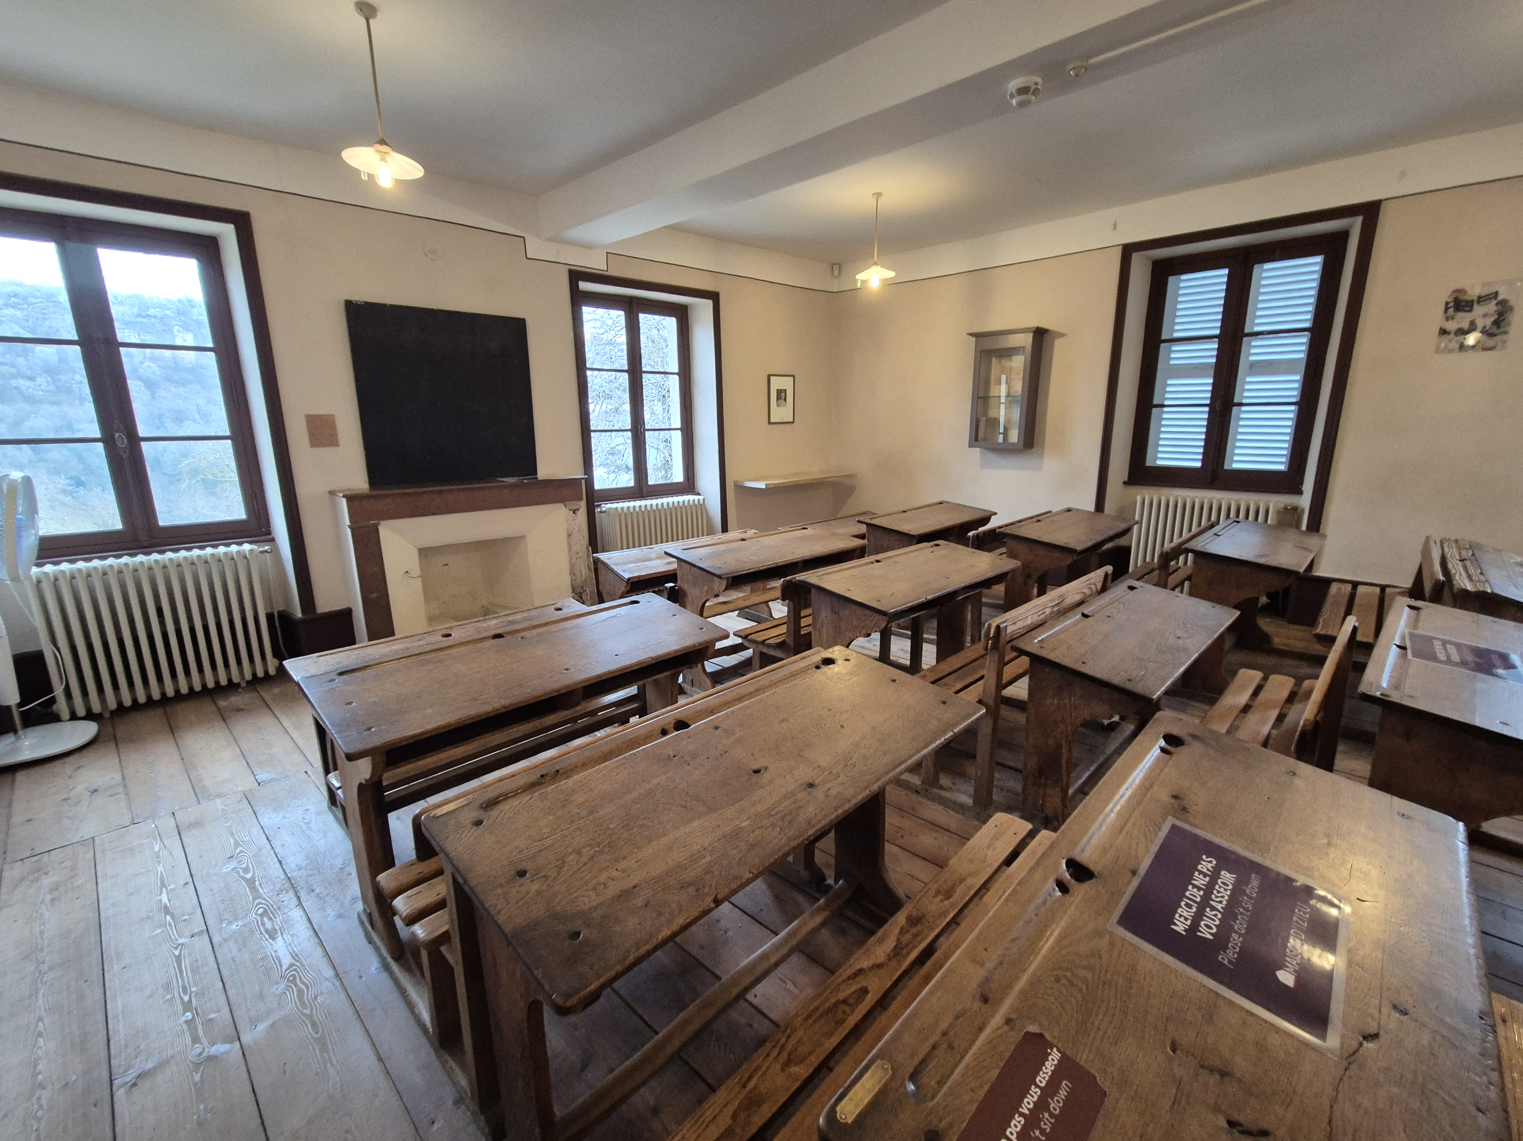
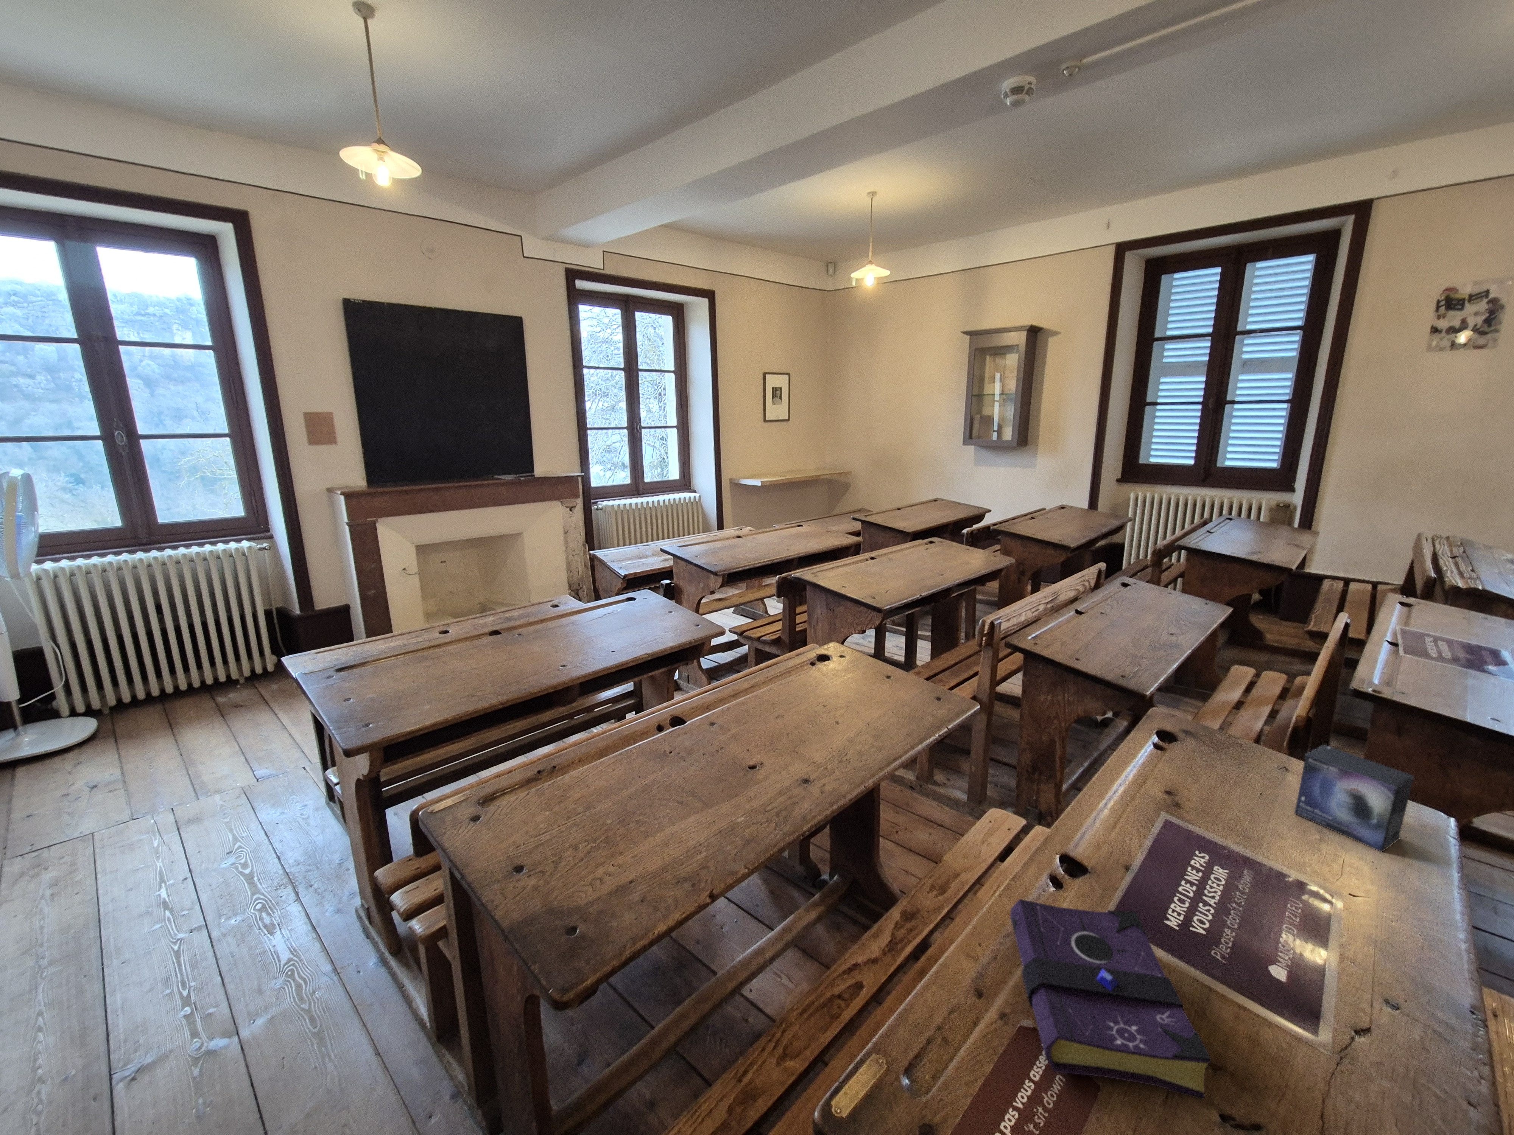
+ book [1010,899,1212,1100]
+ small box [1295,745,1415,852]
